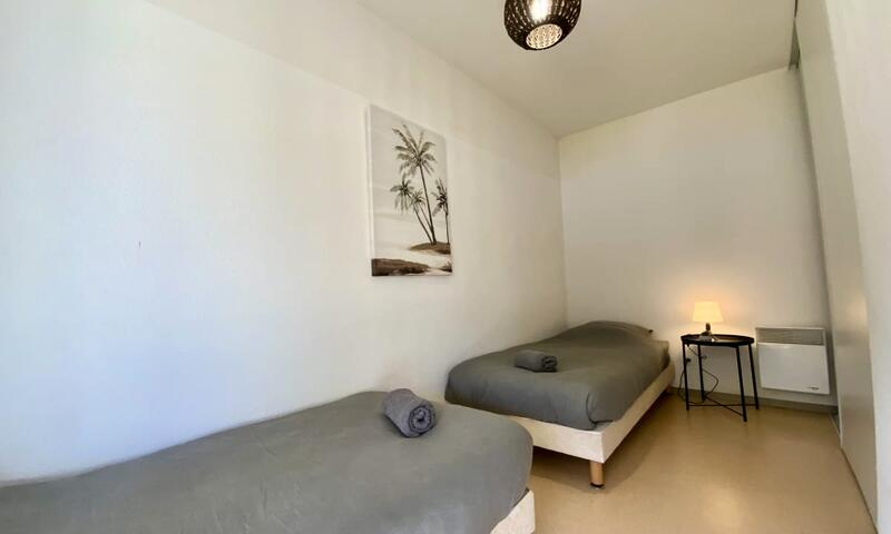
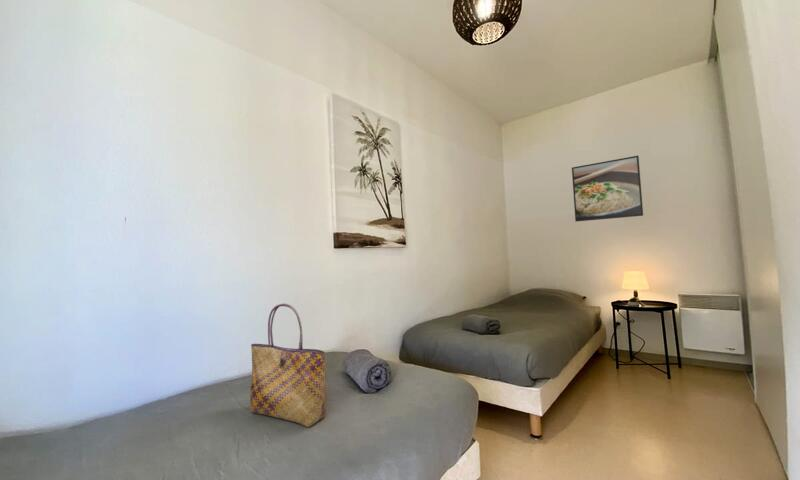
+ tote bag [249,302,328,428]
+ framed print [571,155,644,223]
